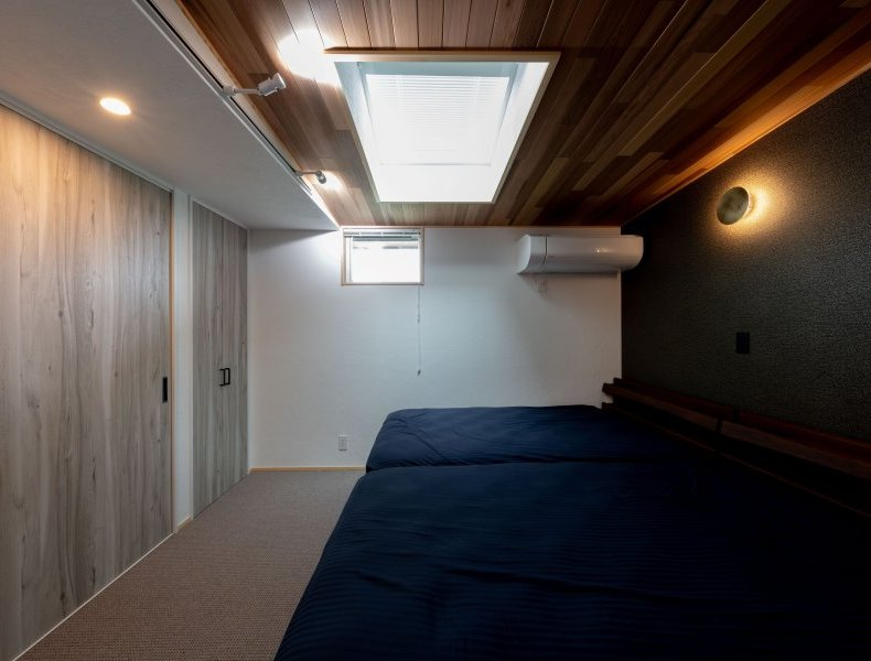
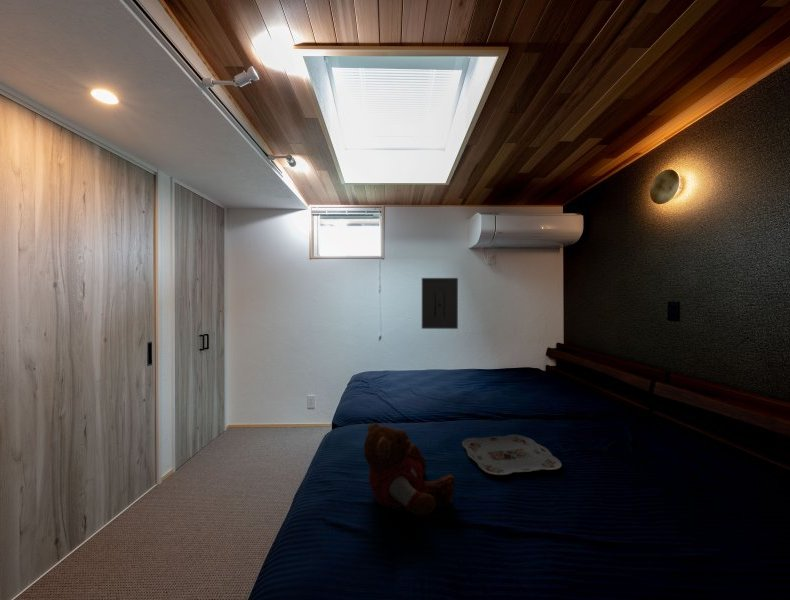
+ serving tray [461,434,563,476]
+ teddy bear [363,422,456,516]
+ wall art [421,277,459,330]
